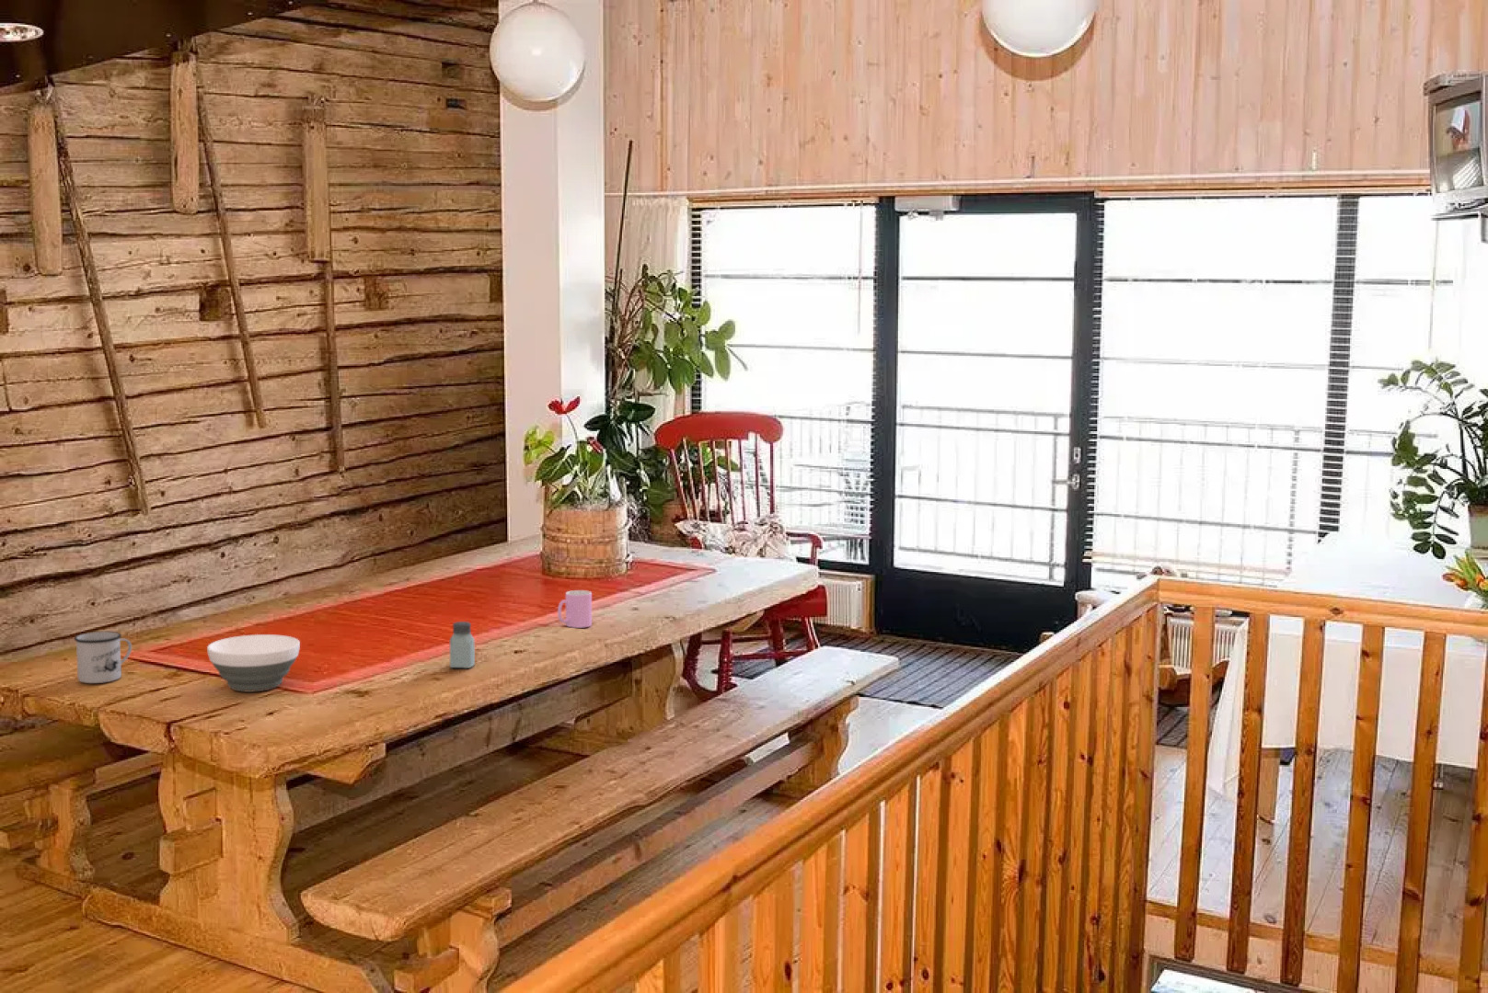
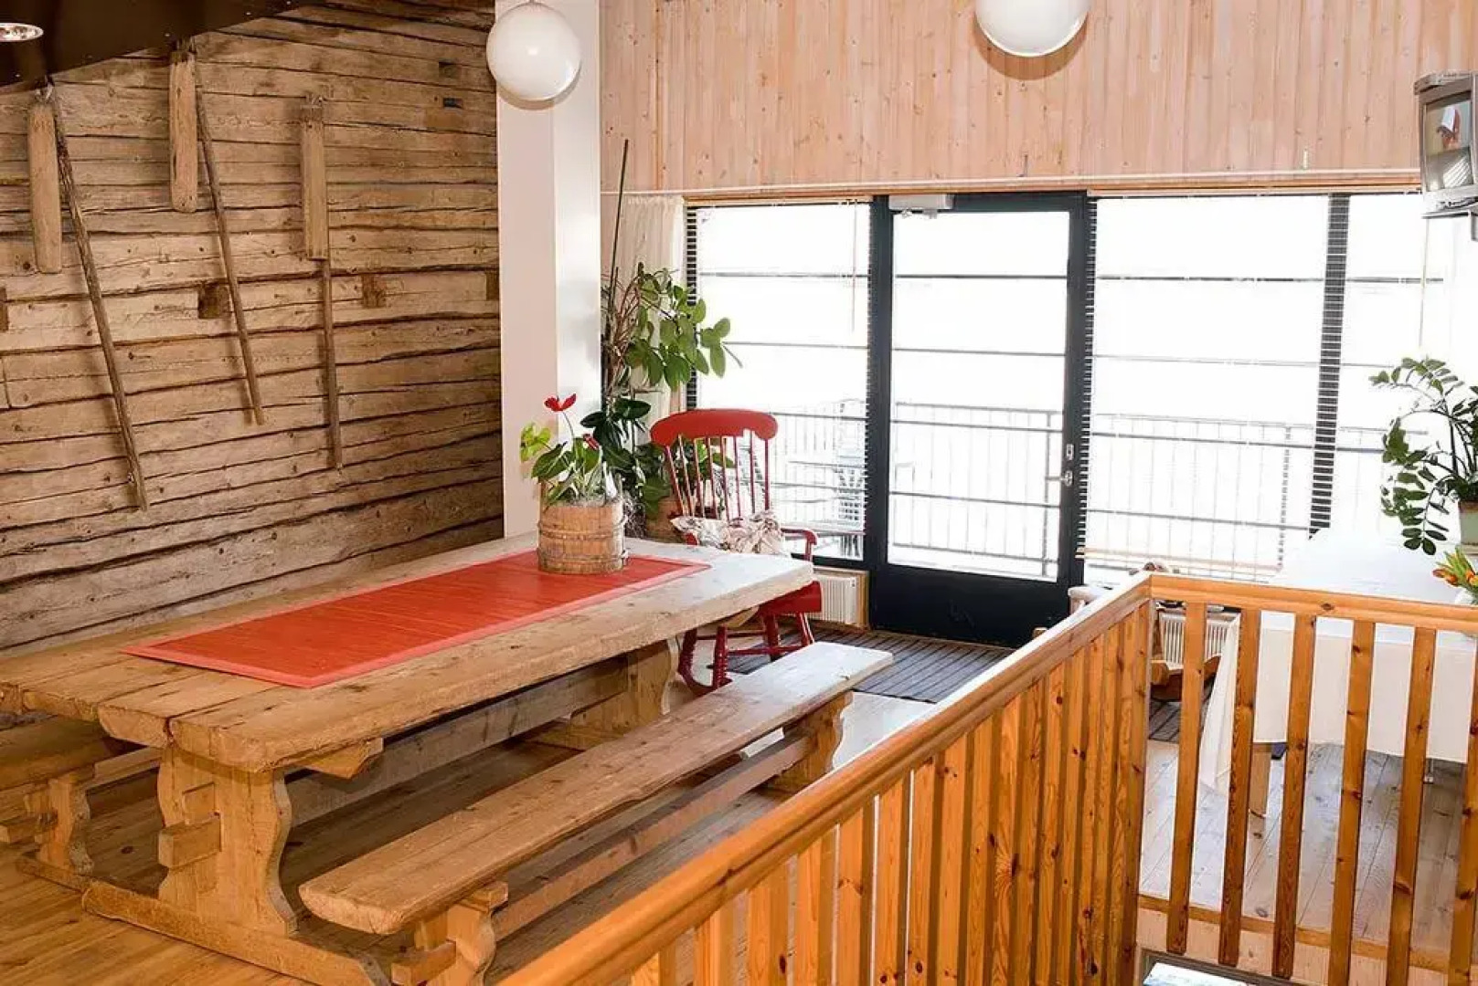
- mug [73,631,133,684]
- saltshaker [449,621,476,669]
- bowl [206,634,300,694]
- cup [557,590,592,628]
